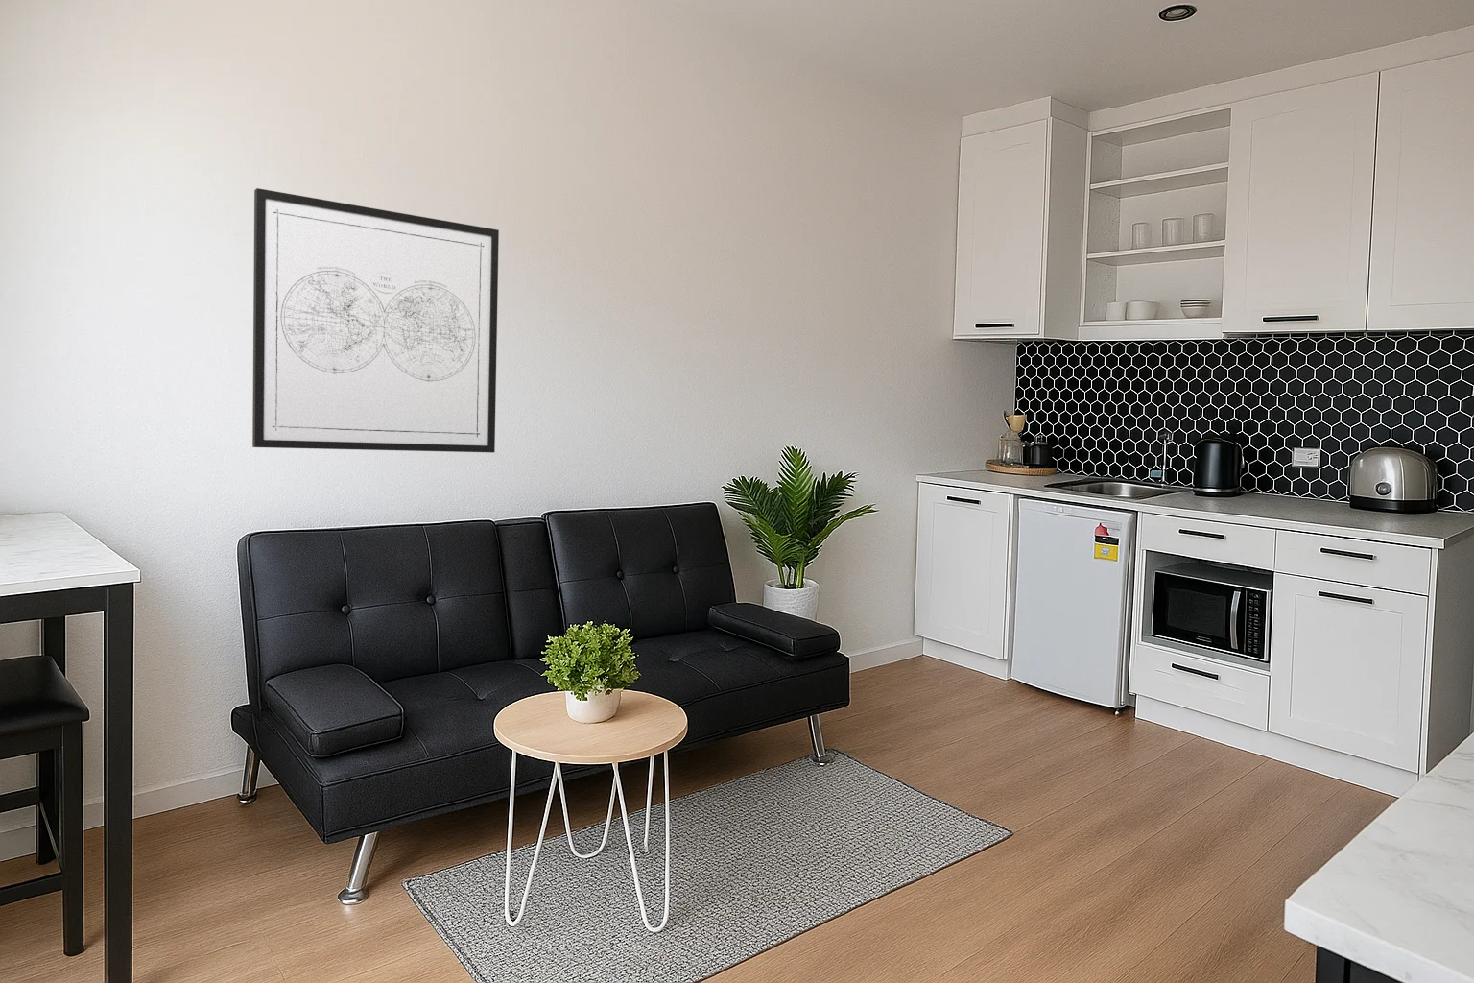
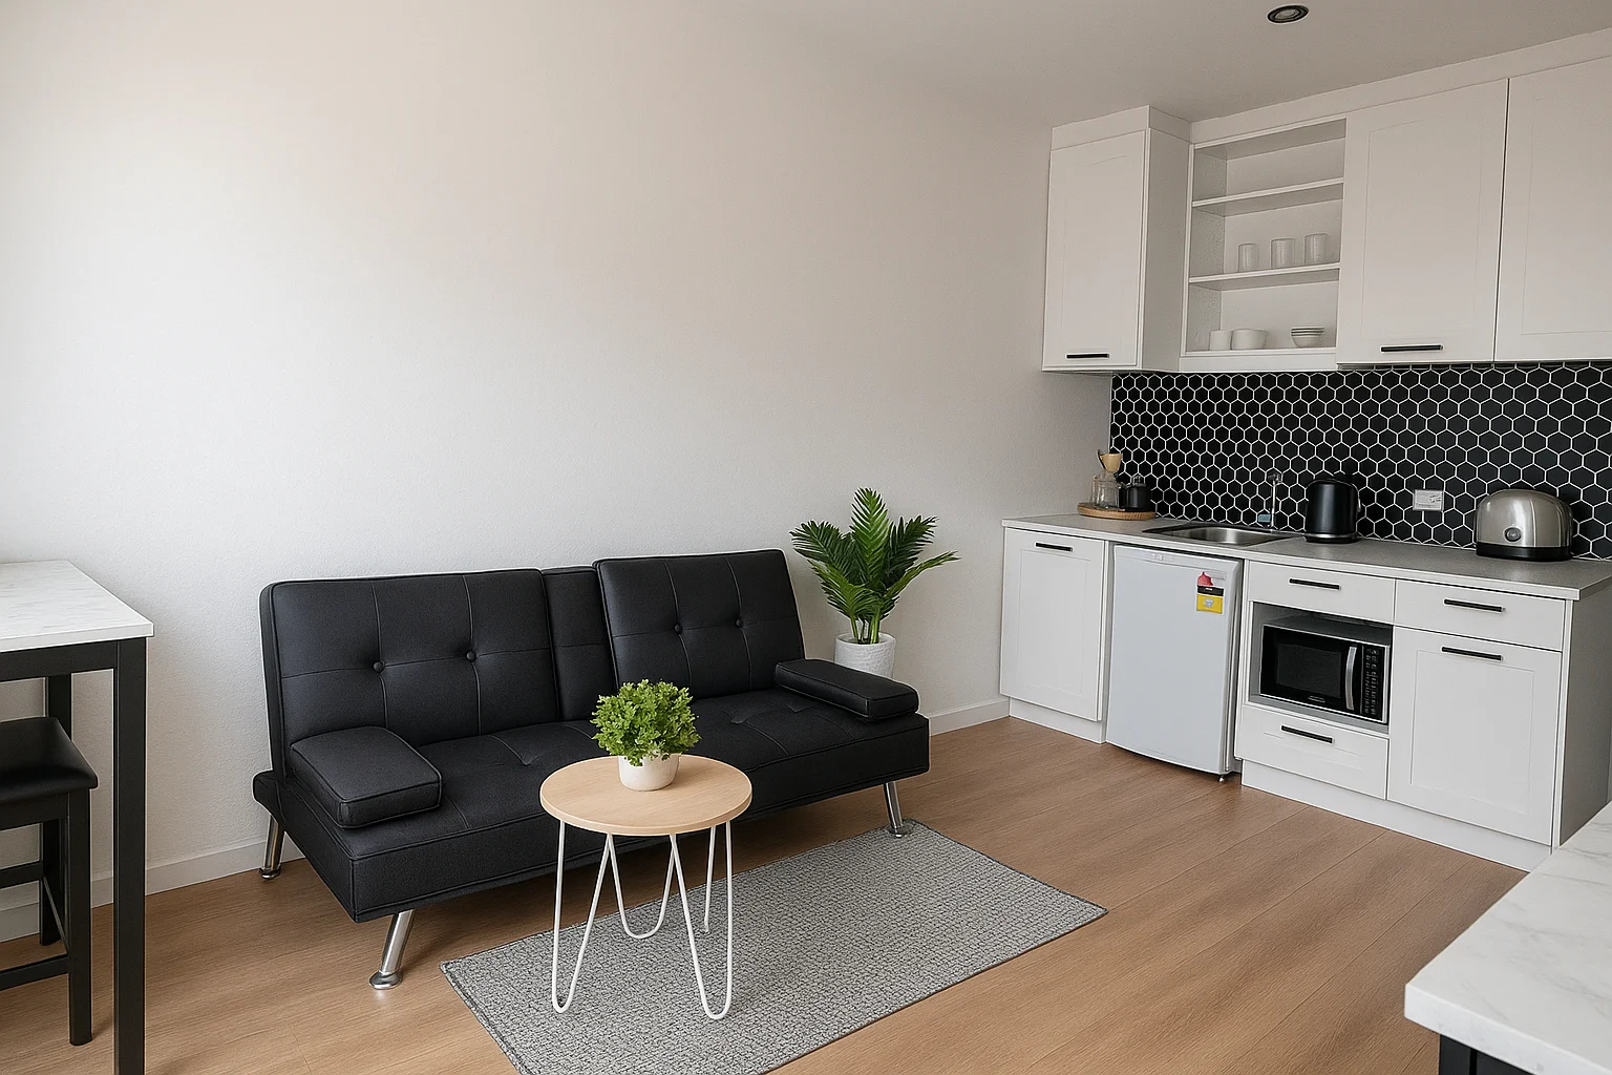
- wall art [251,188,500,453]
